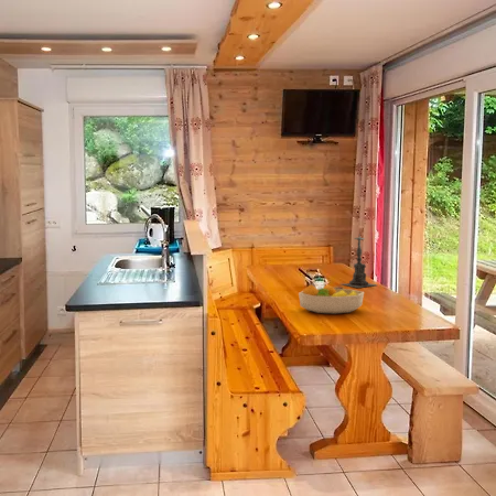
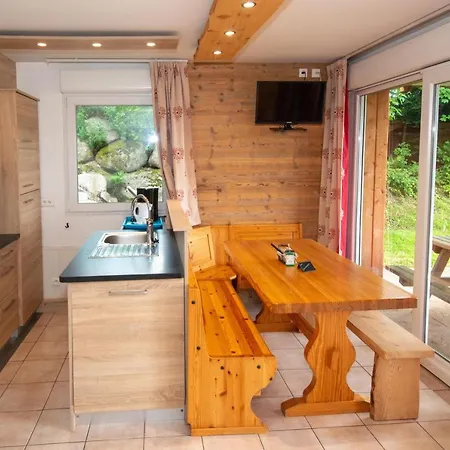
- fruit bowl [298,283,365,315]
- candle holder [341,235,379,289]
